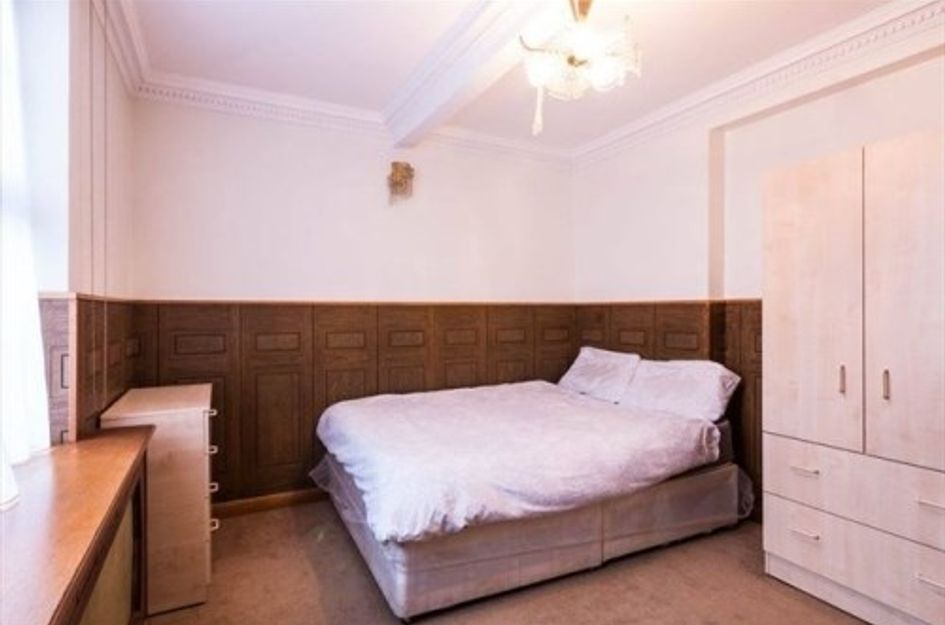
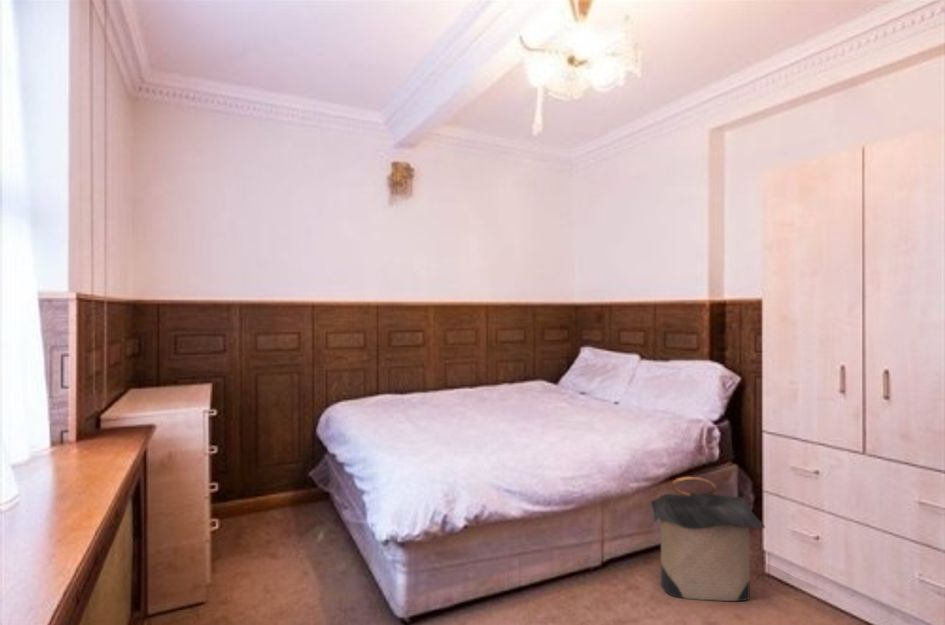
+ laundry hamper [649,476,767,602]
